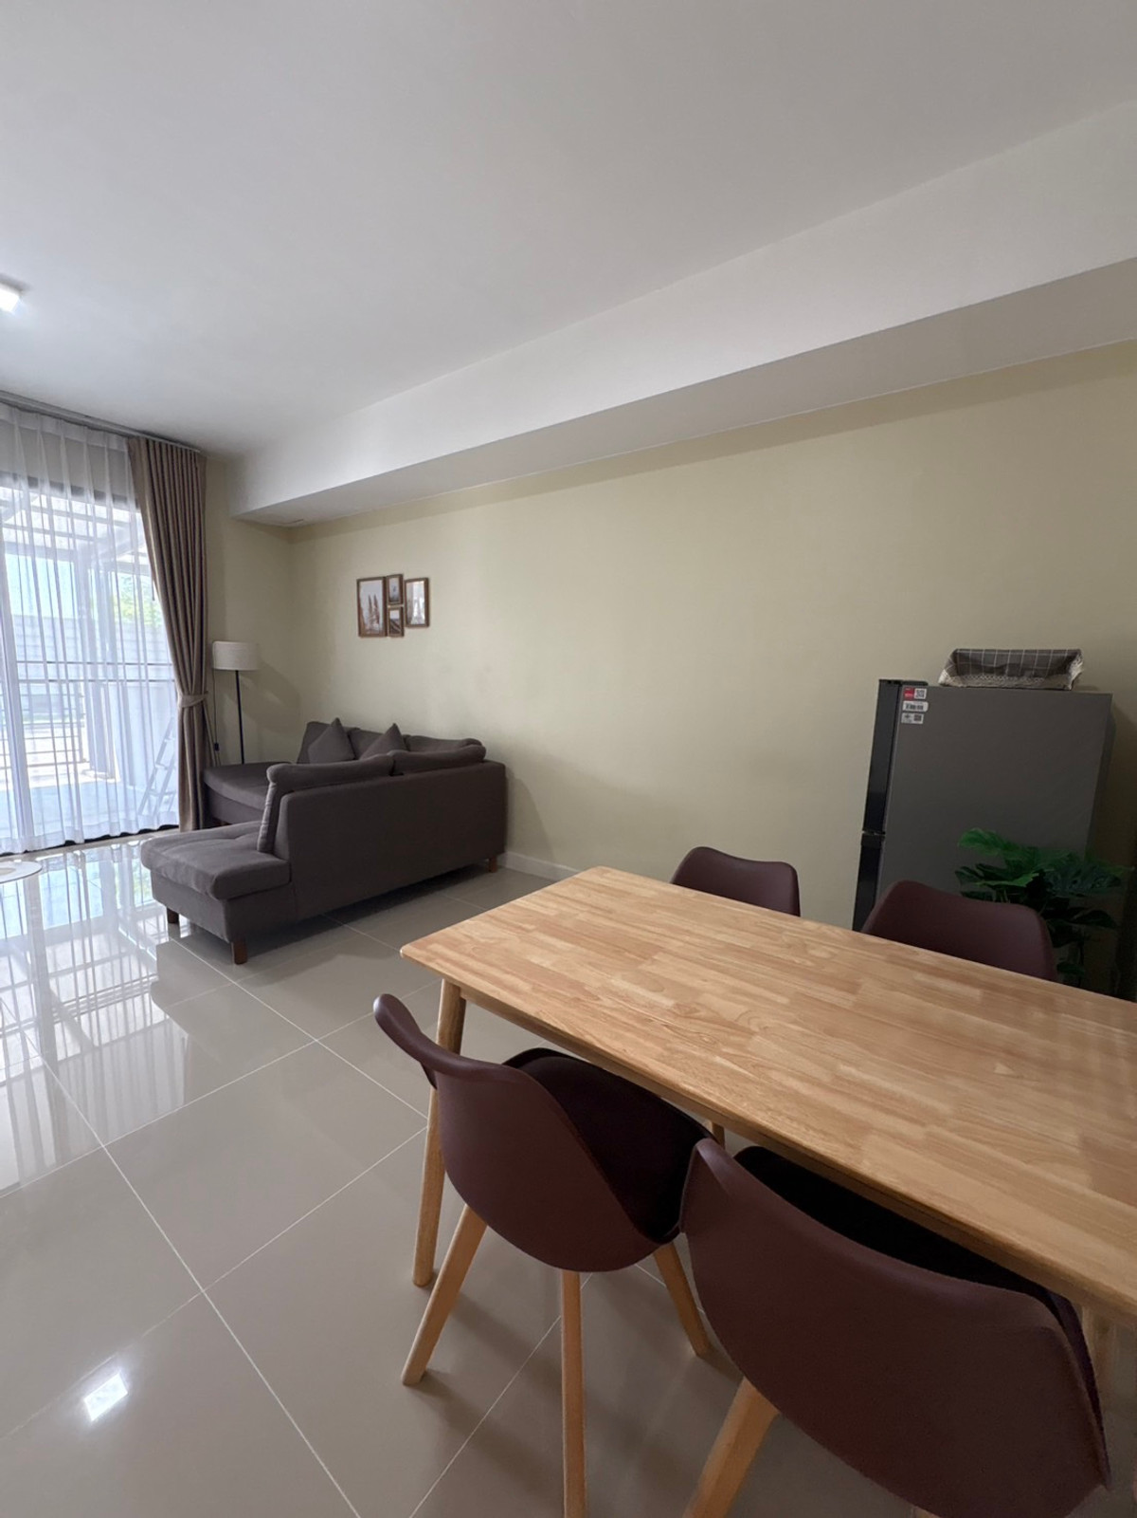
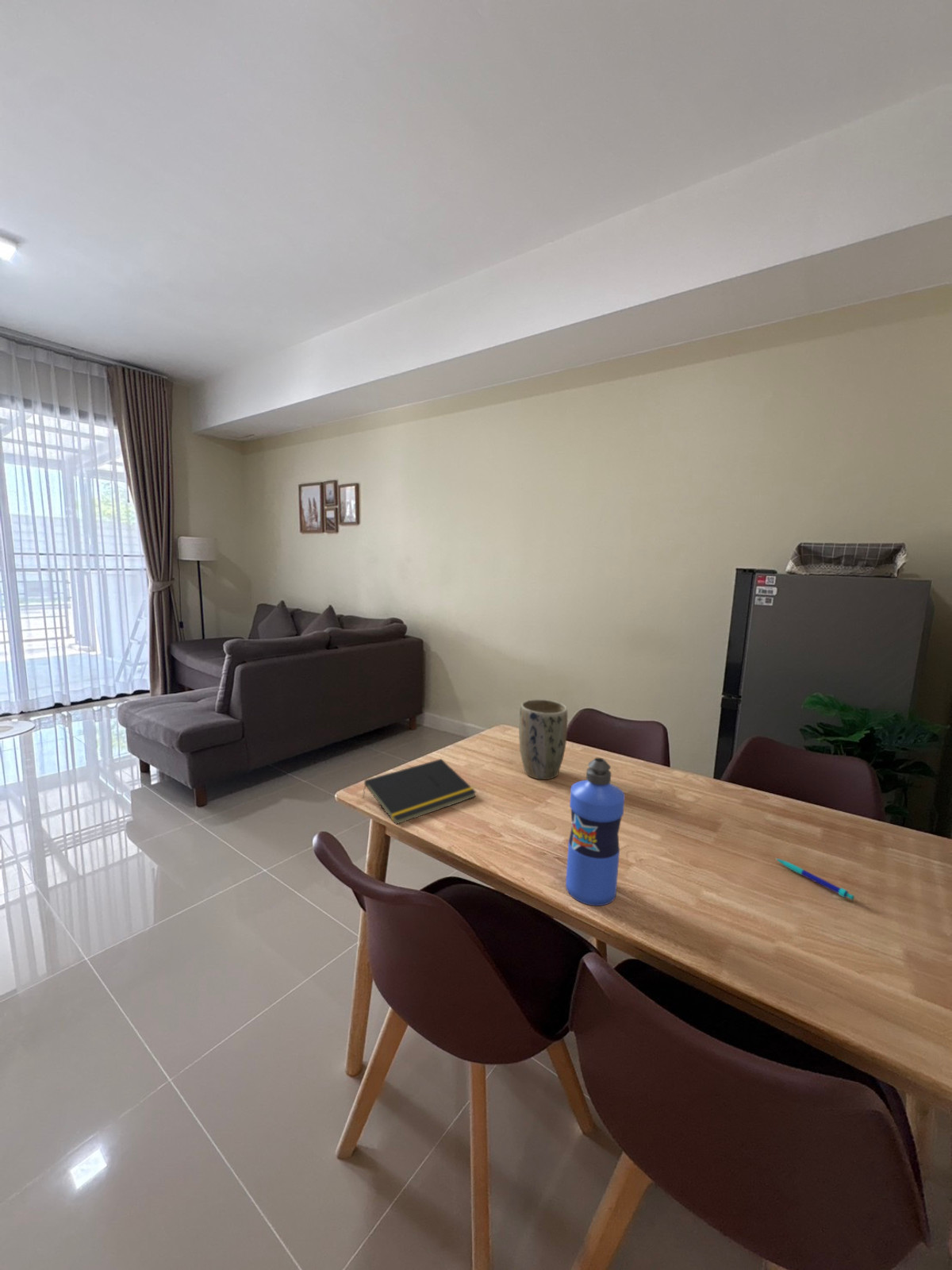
+ notepad [362,758,478,825]
+ water bottle [565,757,626,906]
+ plant pot [518,698,568,780]
+ pen [774,857,855,901]
